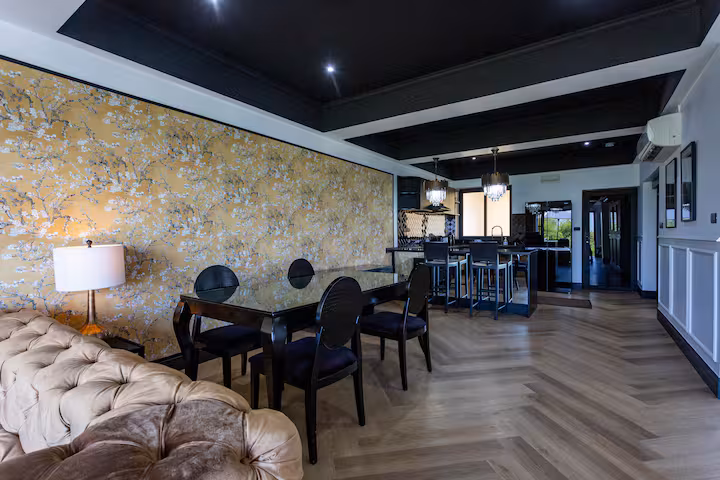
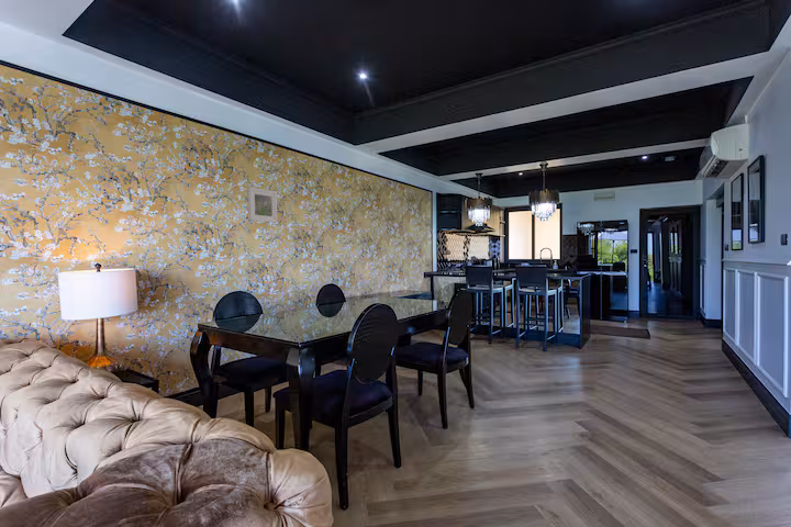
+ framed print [247,186,278,224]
